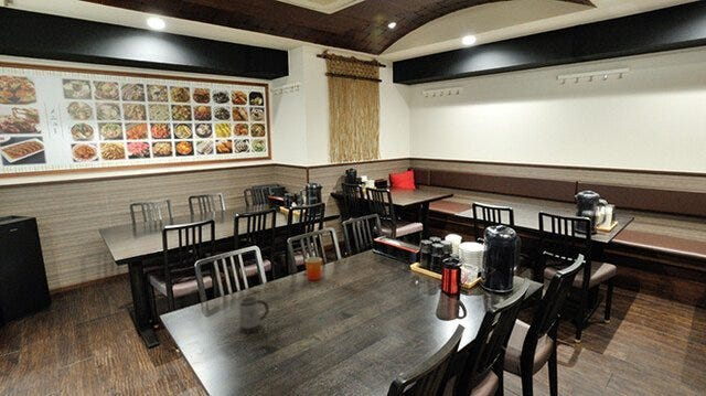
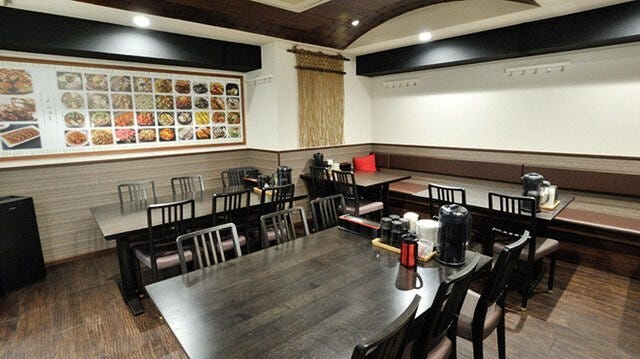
- mug [303,256,323,281]
- mug [238,296,270,333]
